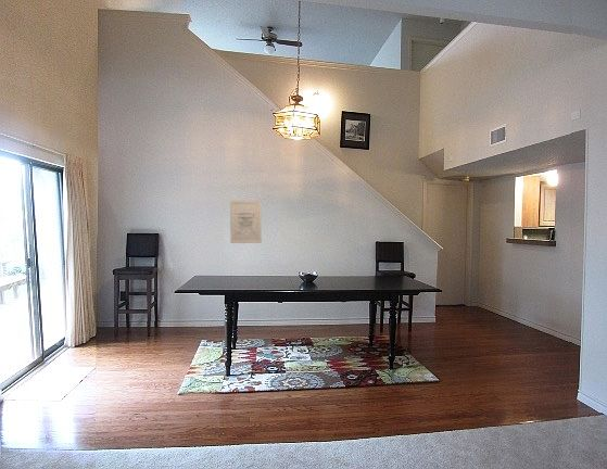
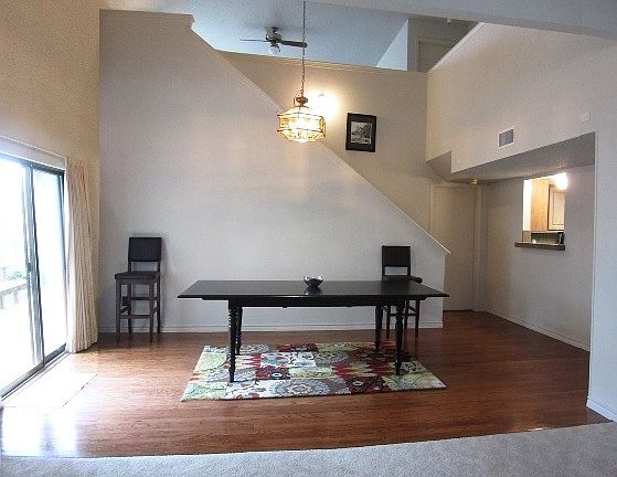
- wall art [229,200,263,244]
